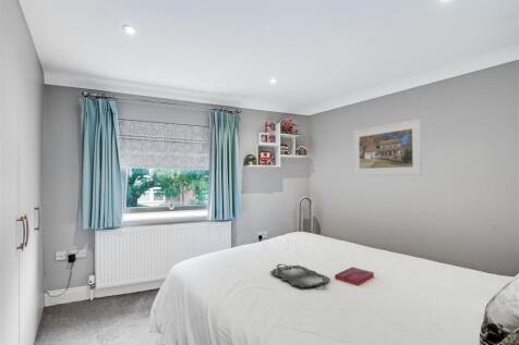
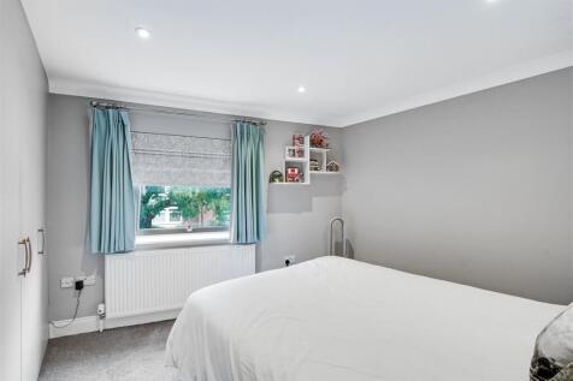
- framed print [352,119,423,176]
- hardback book [334,266,375,287]
- serving tray [269,263,331,288]
